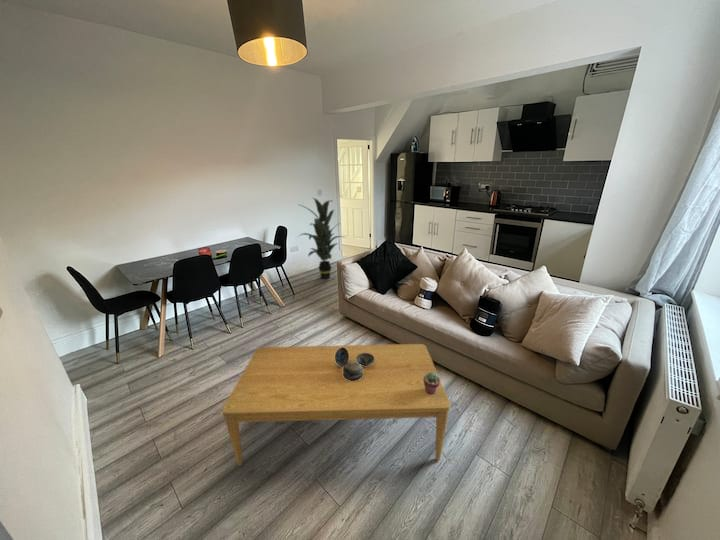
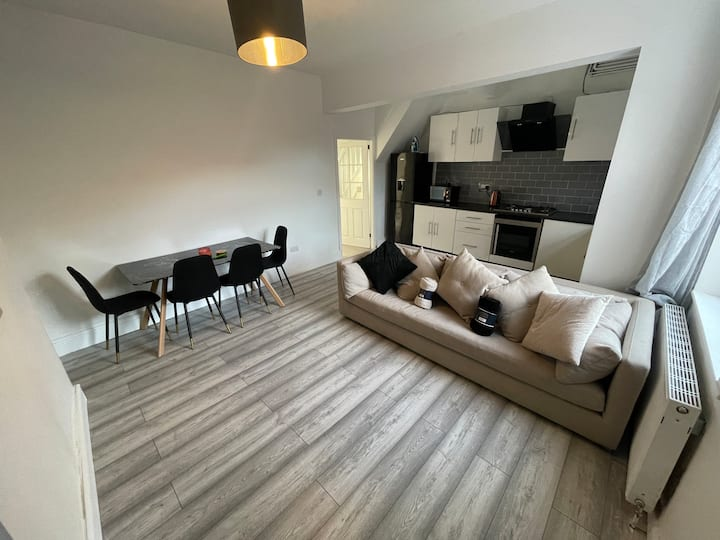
- decorative bowl [335,347,375,381]
- coffee table [221,343,451,467]
- potted succulent [423,372,441,395]
- indoor plant [298,197,347,280]
